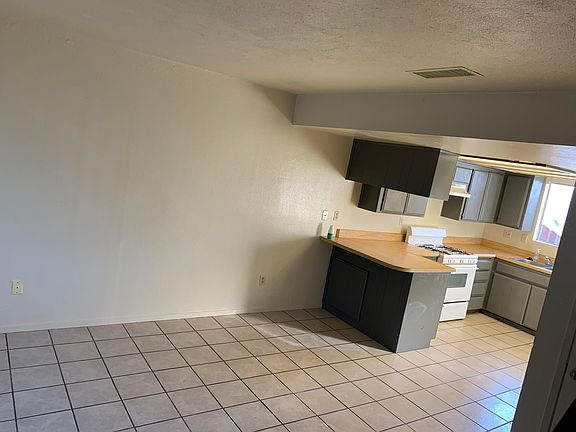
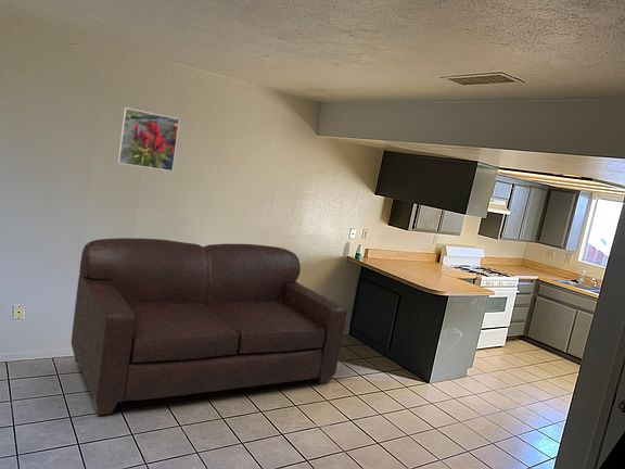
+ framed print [117,106,181,173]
+ sofa [71,237,348,417]
